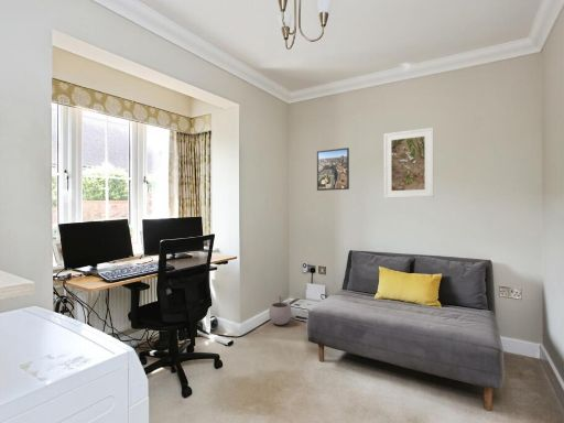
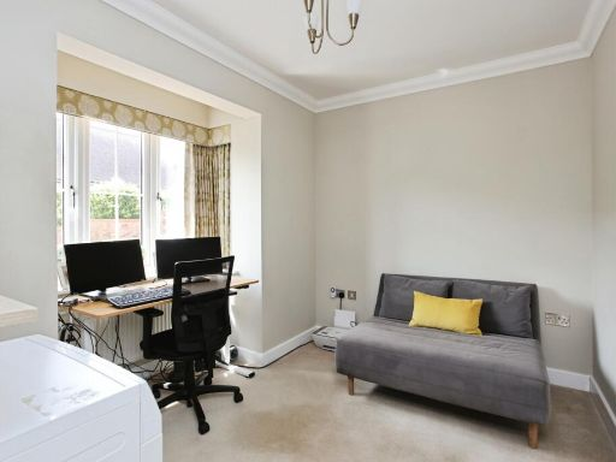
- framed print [383,127,435,199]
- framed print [316,147,350,192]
- plant pot [268,295,292,326]
